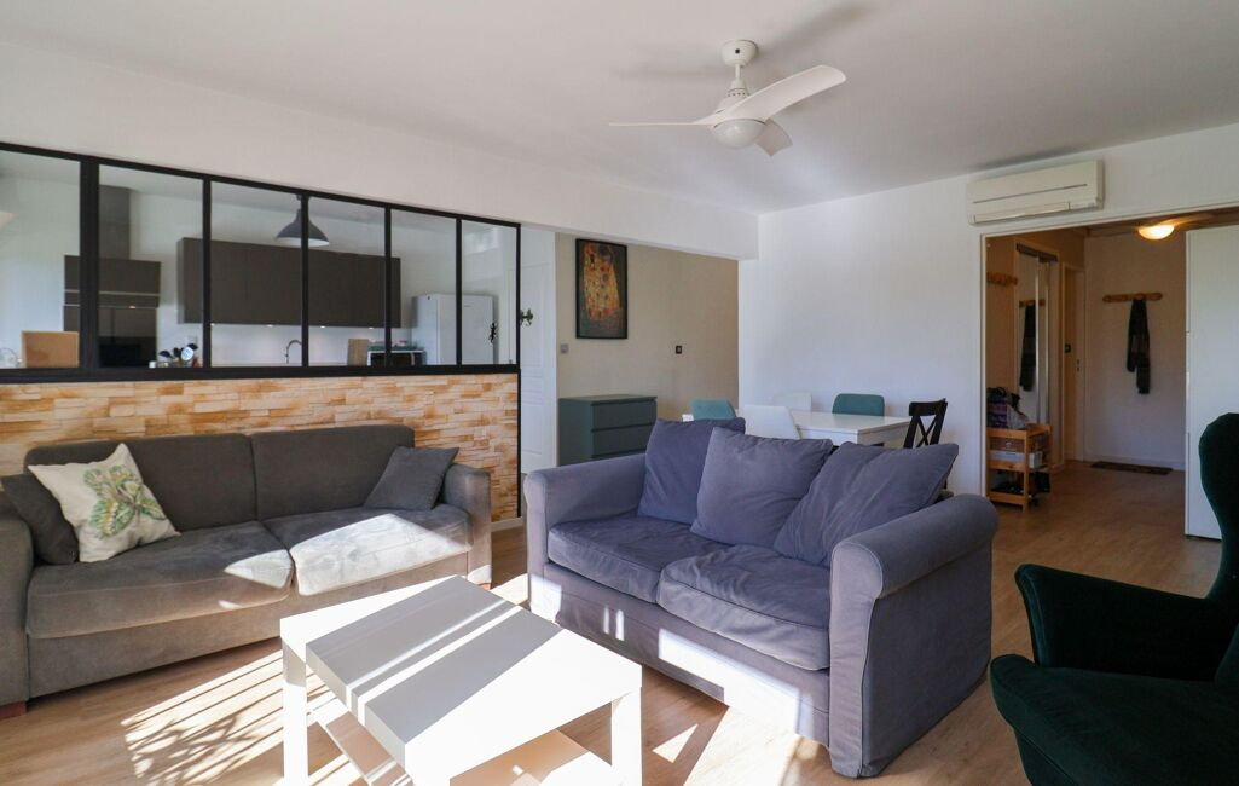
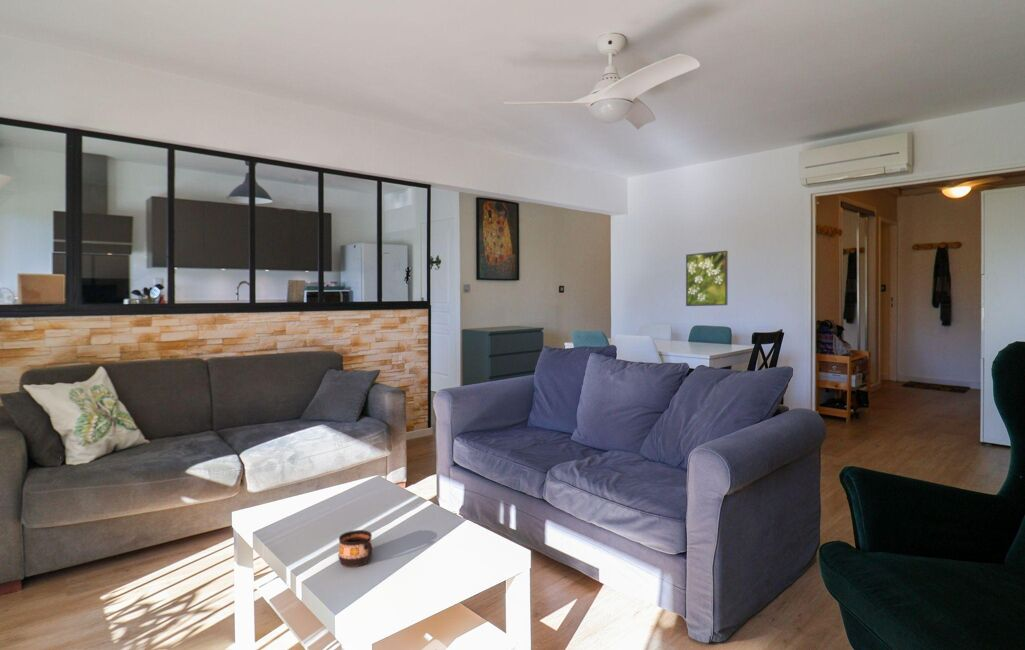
+ cup [338,529,373,568]
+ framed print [685,250,729,307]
